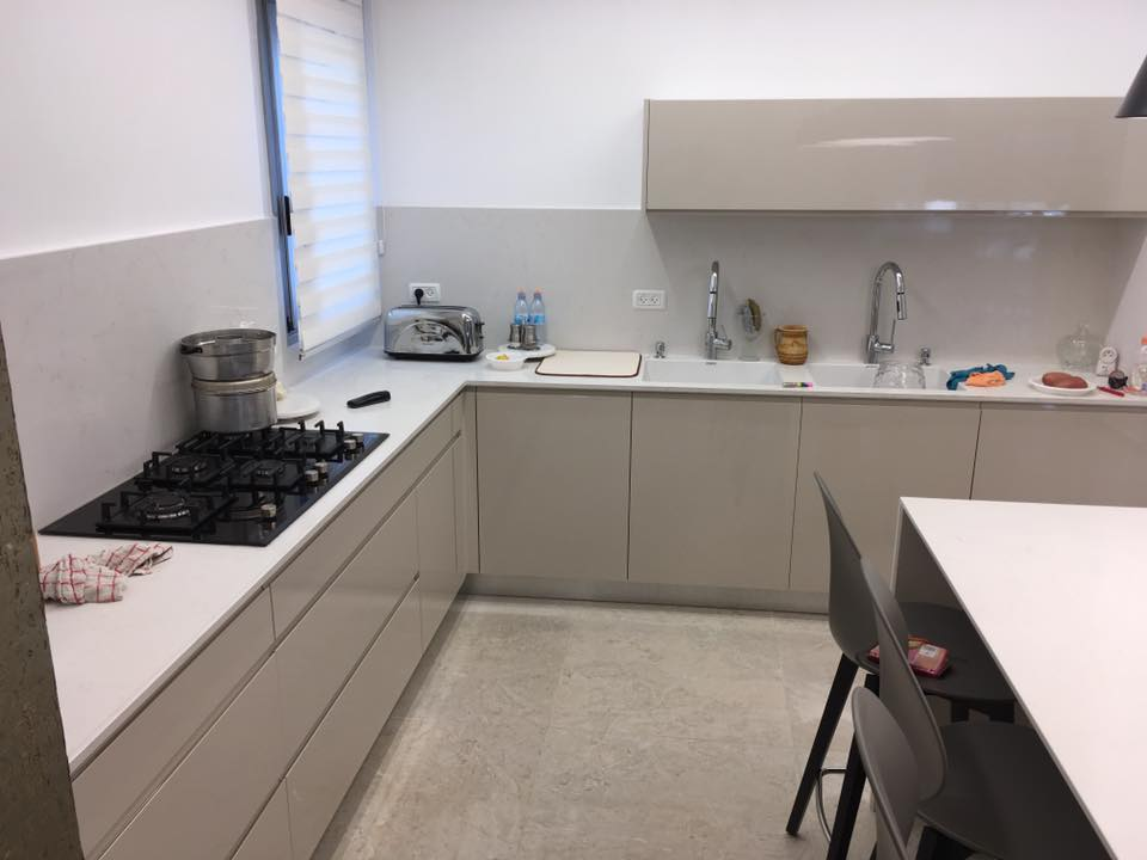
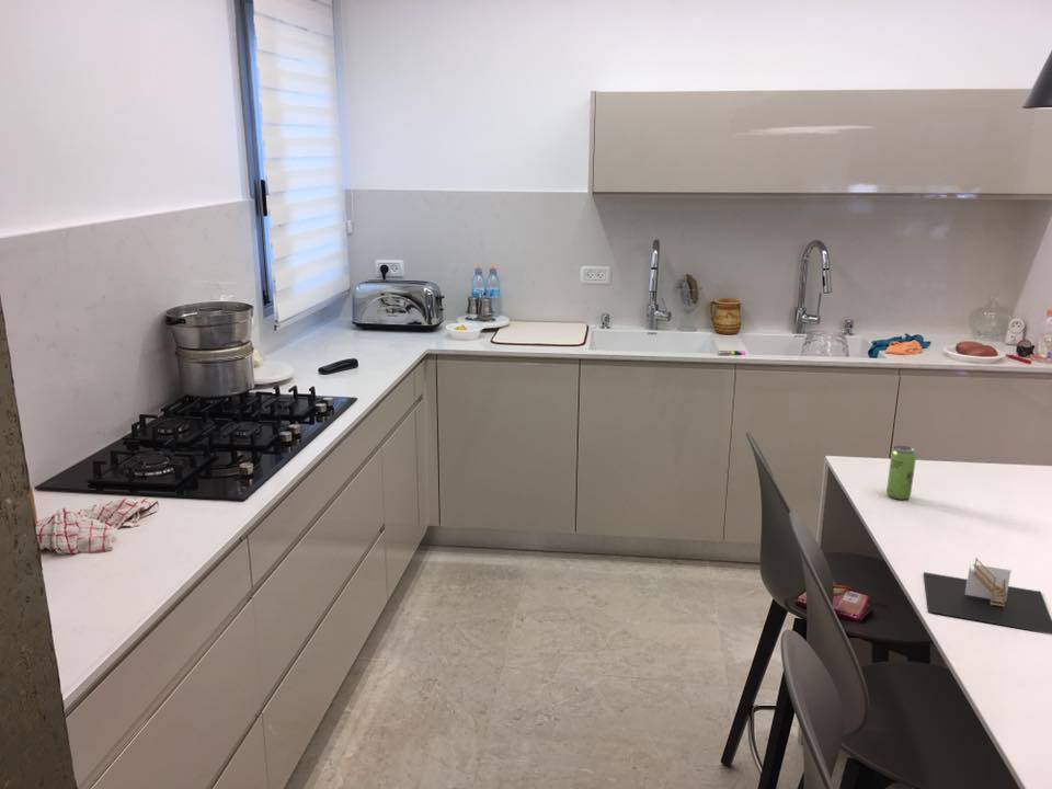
+ napkin holder [923,557,1052,636]
+ beverage can [885,445,917,501]
